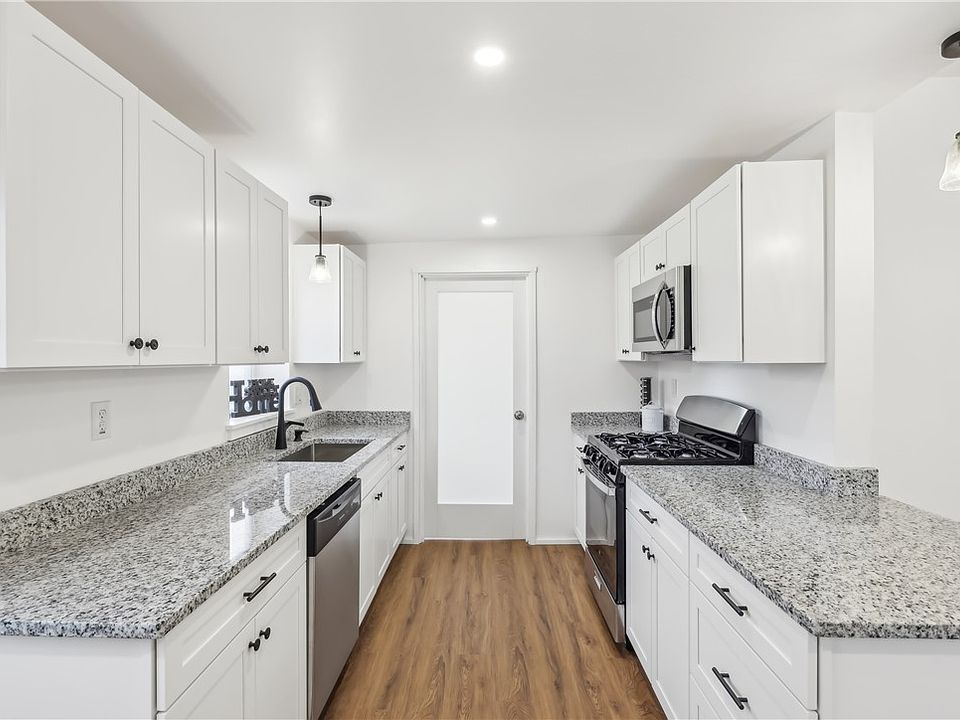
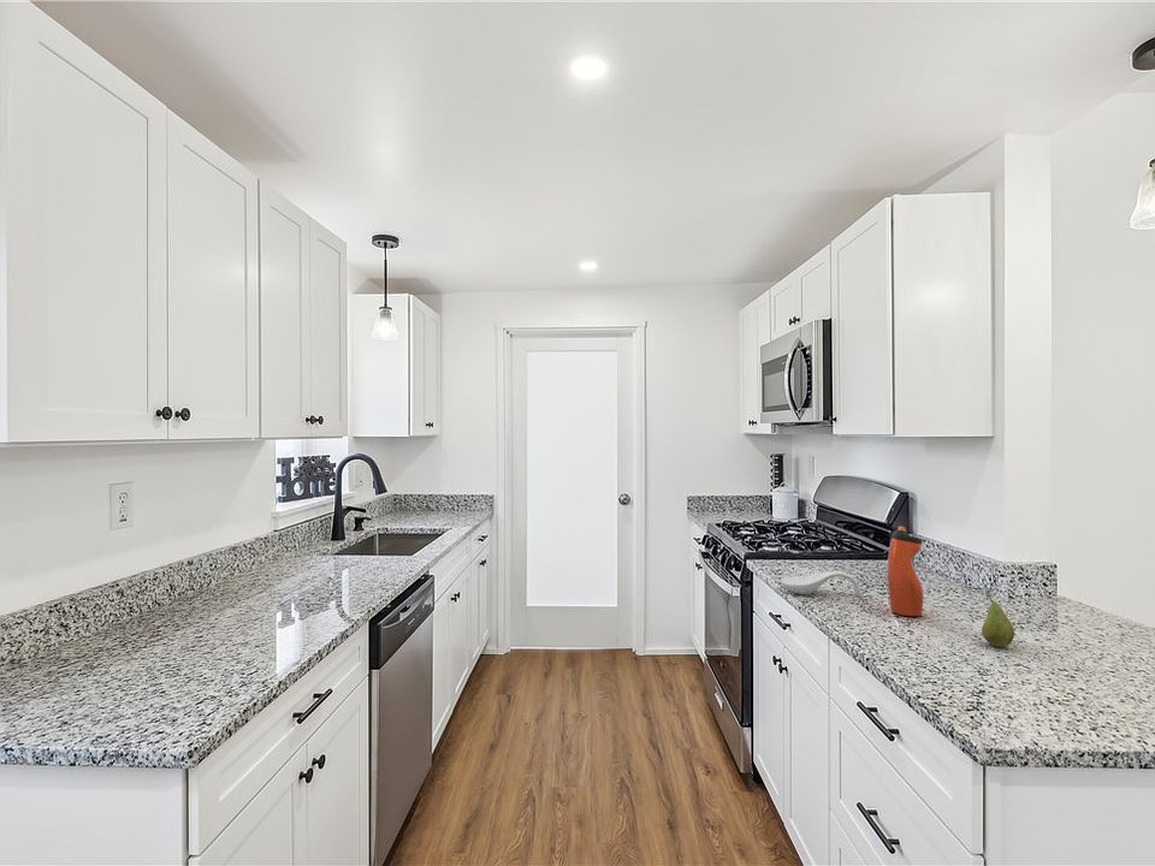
+ water bottle [887,526,924,617]
+ fruit [981,594,1015,648]
+ spoon rest [780,570,863,598]
